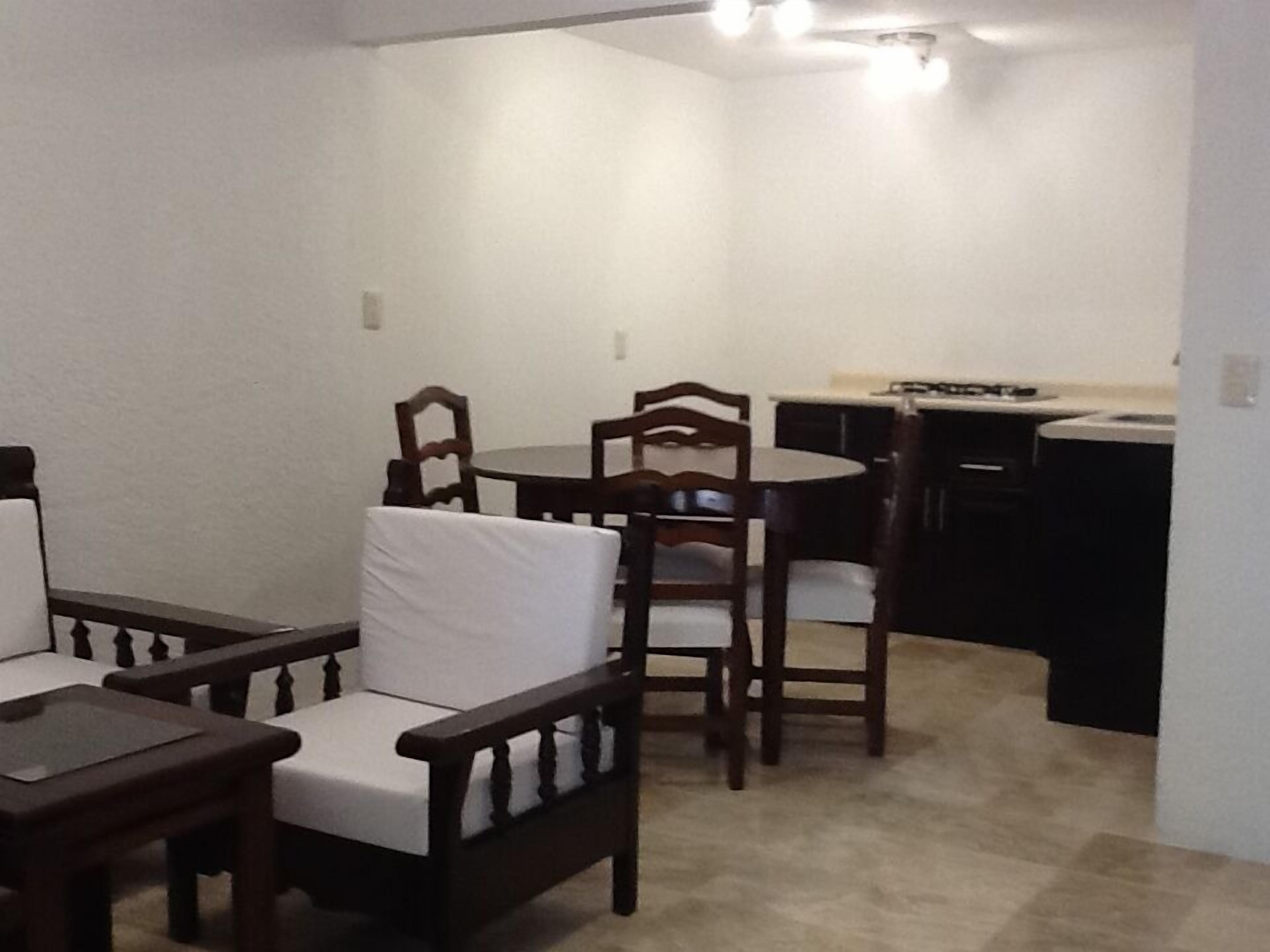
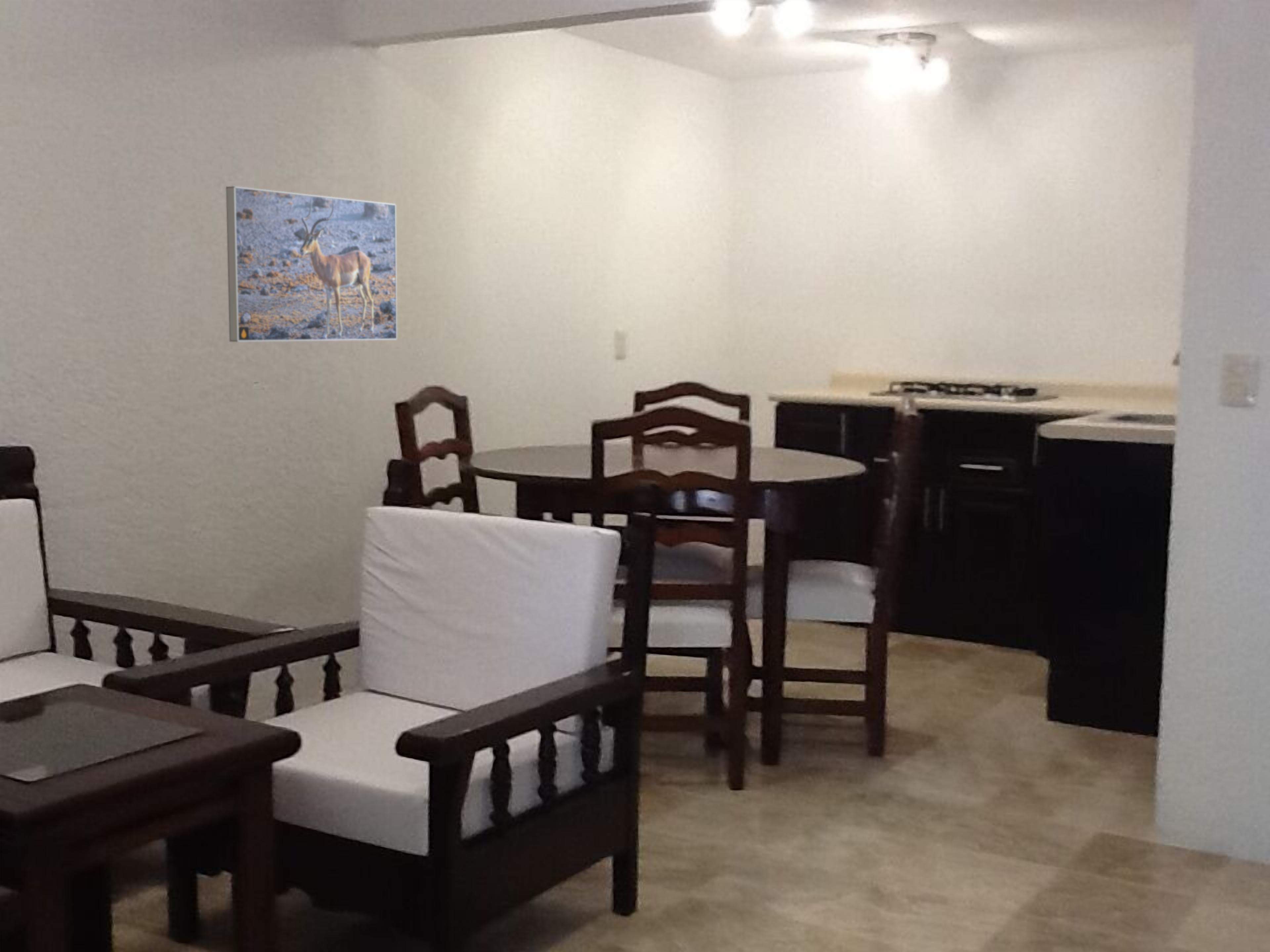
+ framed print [226,186,398,342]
